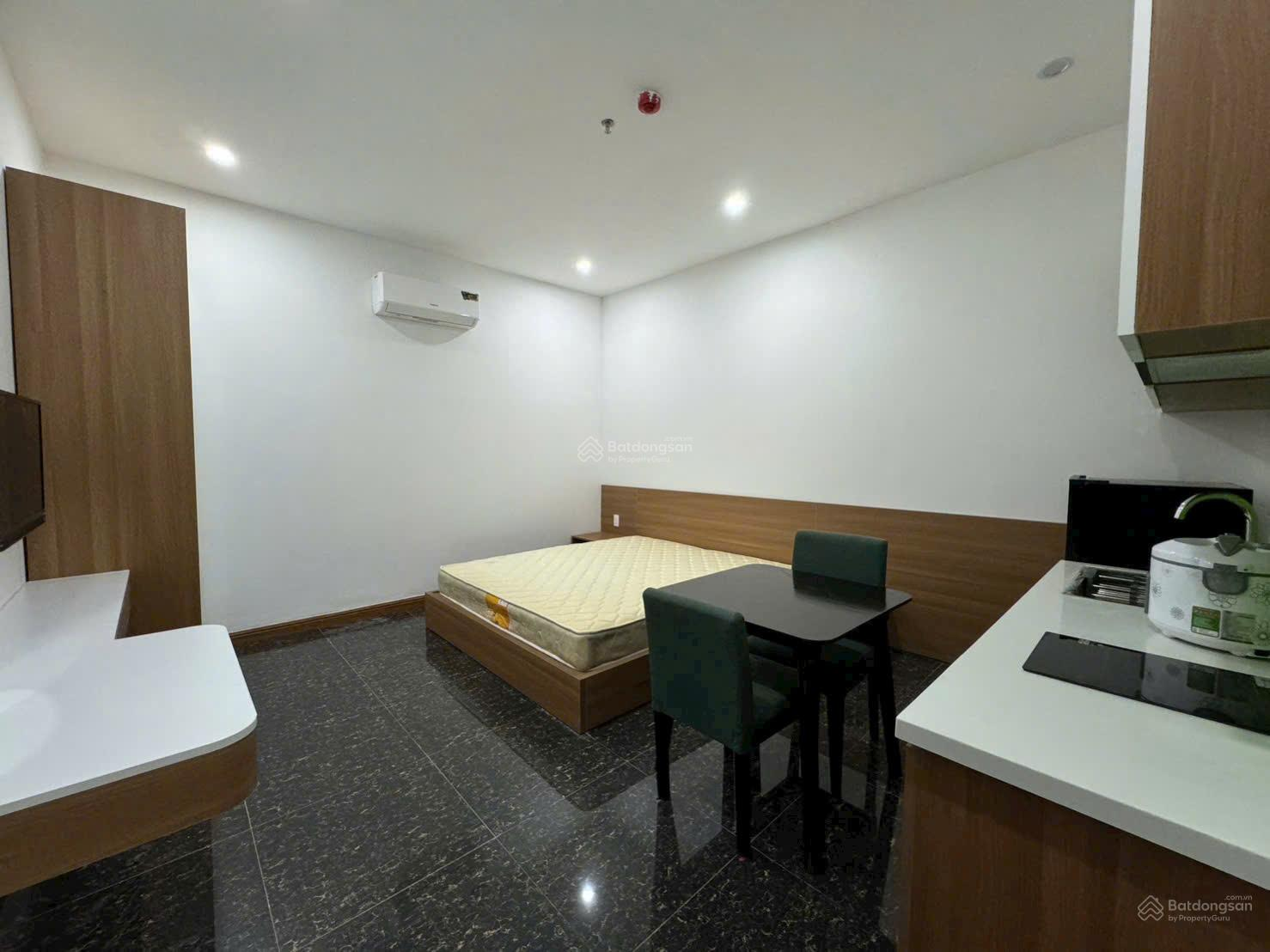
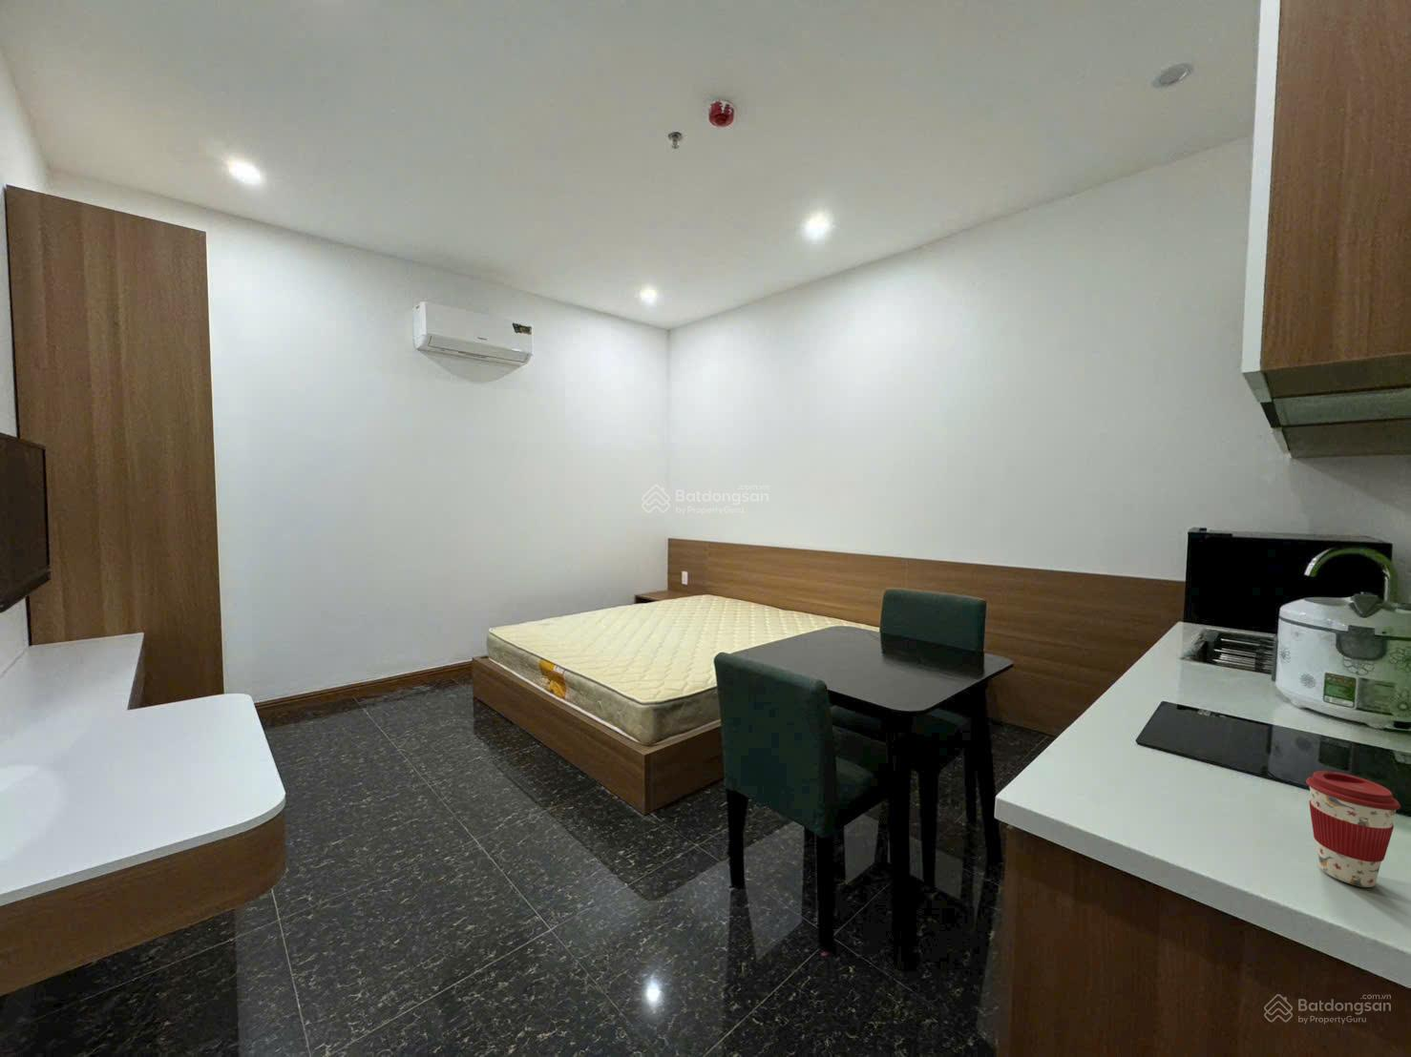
+ coffee cup [1305,769,1401,888]
